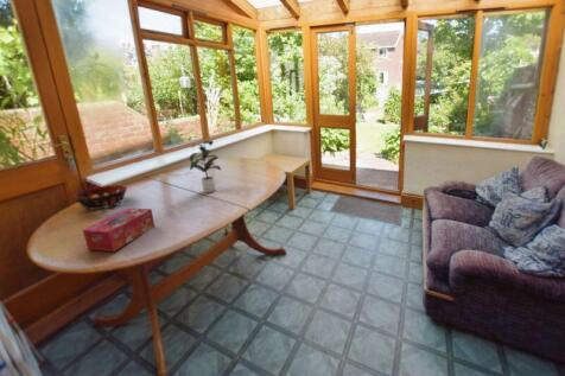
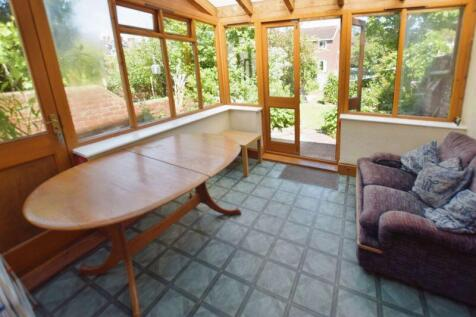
- decorative bowl [72,184,128,211]
- tissue box [82,206,155,253]
- potted plant [185,139,222,193]
